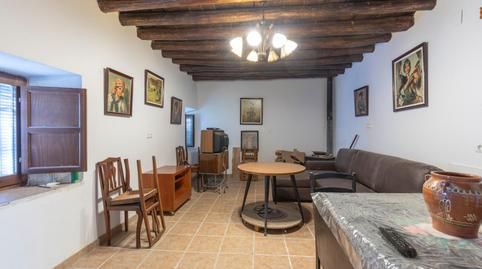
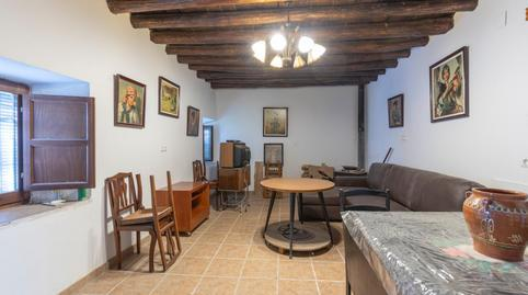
- remote control [378,226,418,258]
